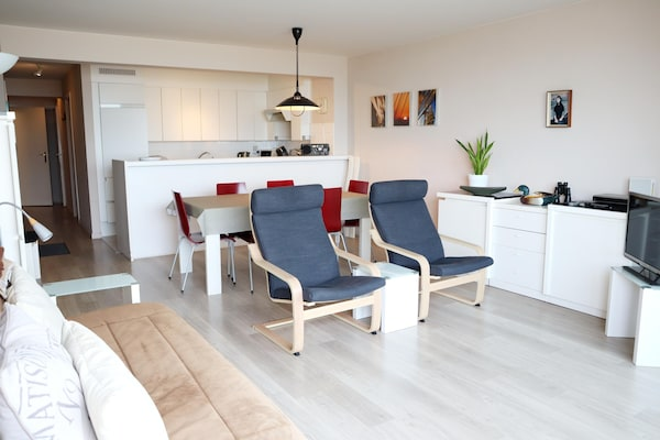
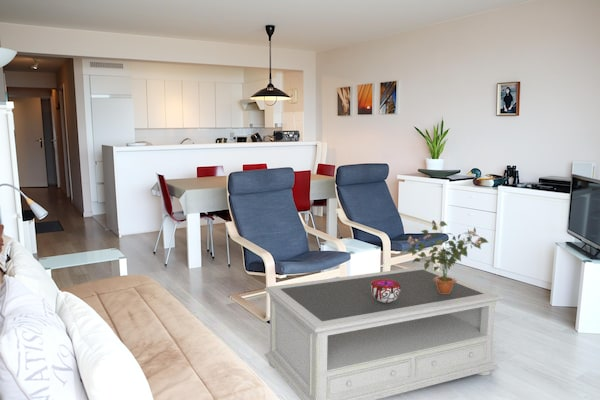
+ decorative bowl [371,279,401,303]
+ coffee table [263,266,504,400]
+ potted plant [401,219,490,294]
